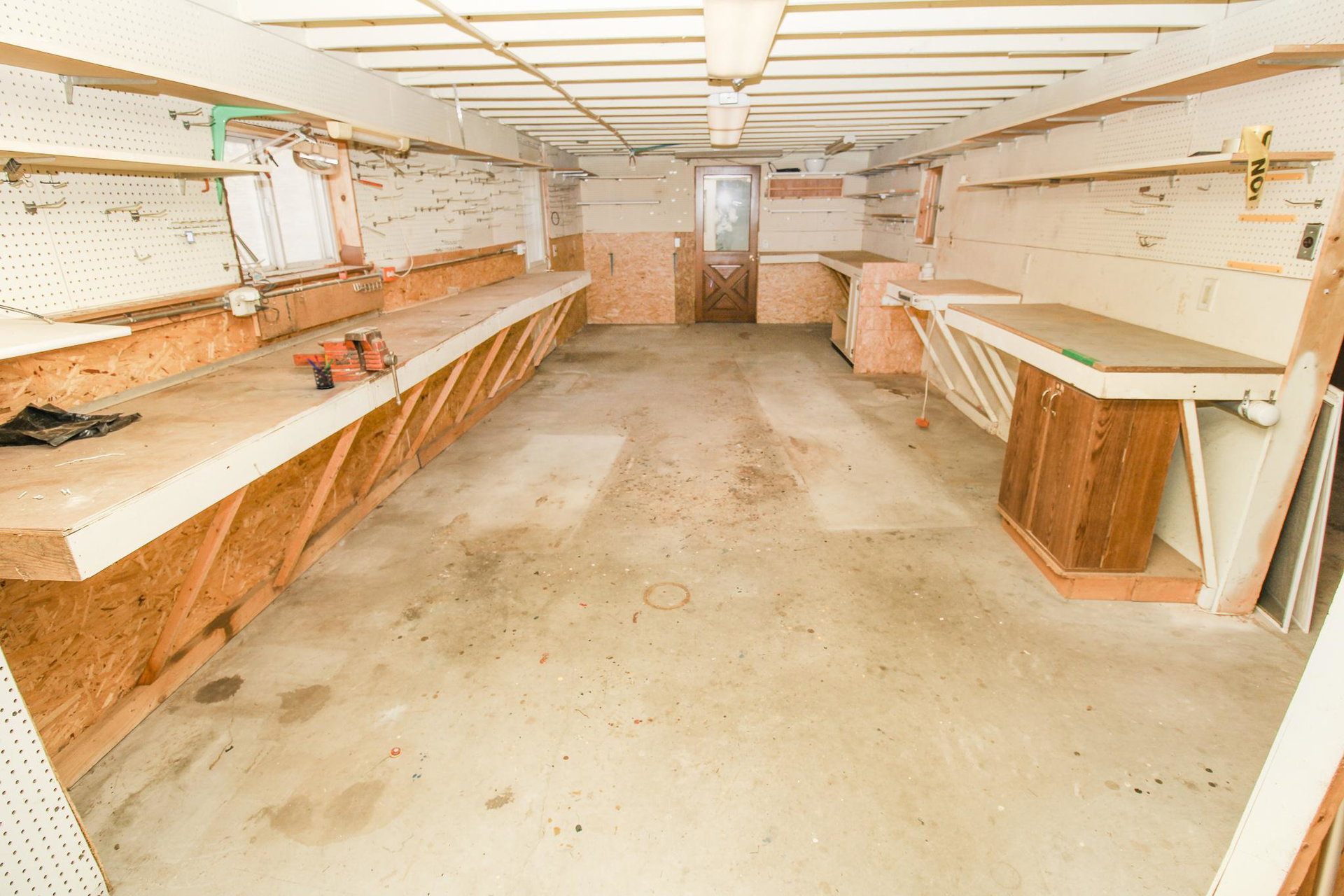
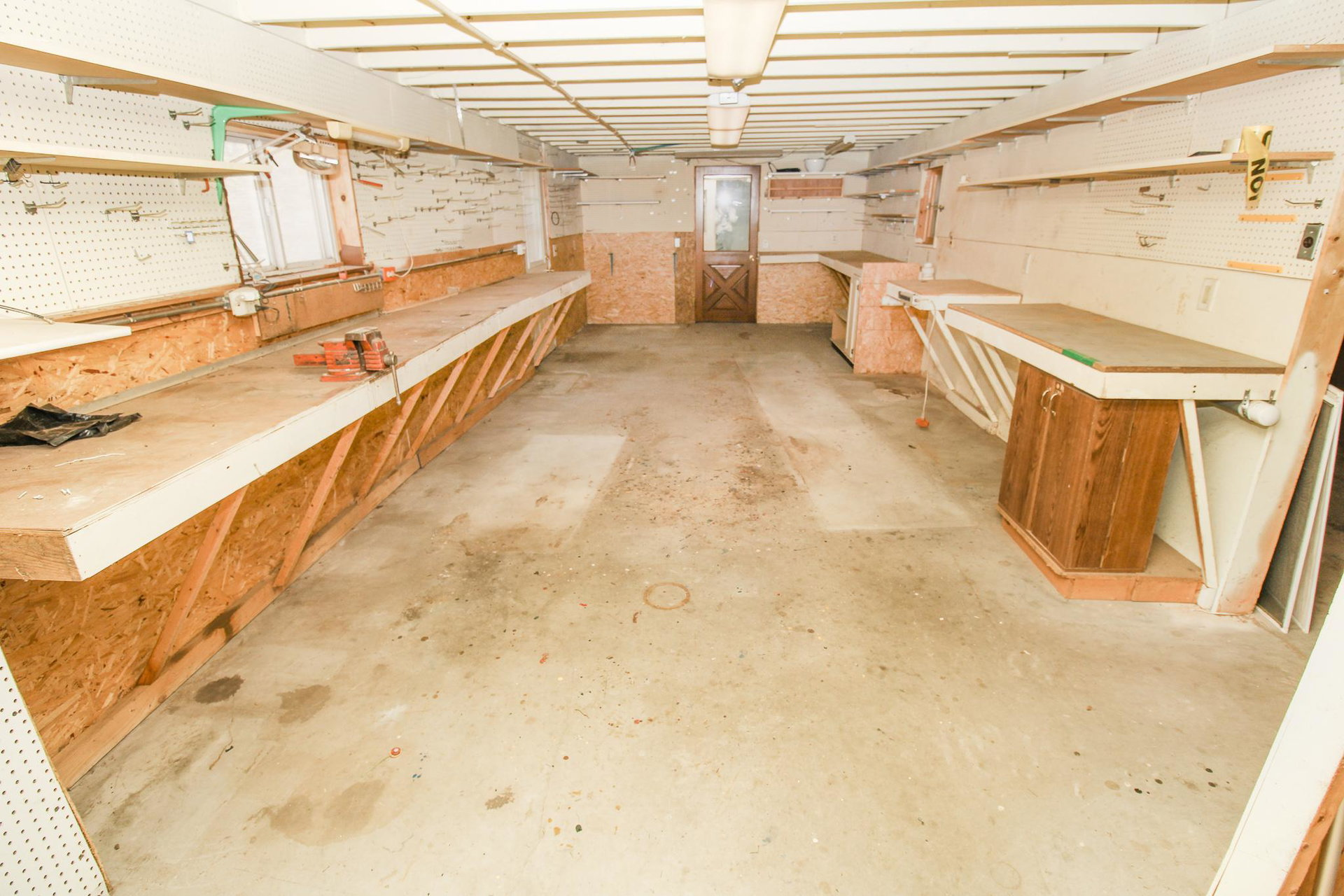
- pen holder [306,354,335,389]
